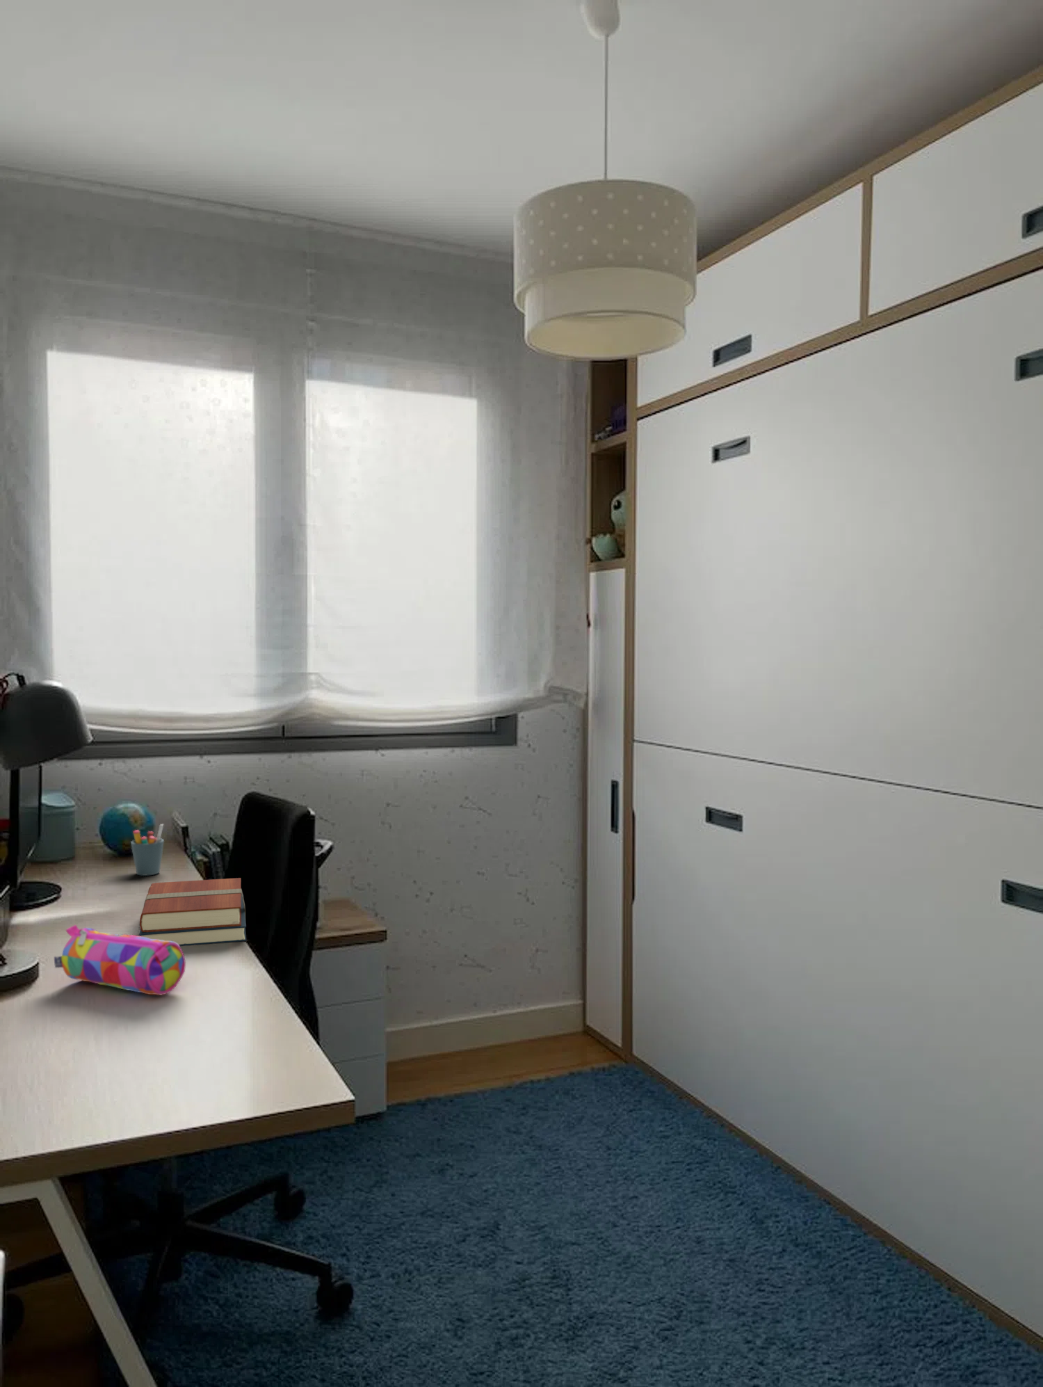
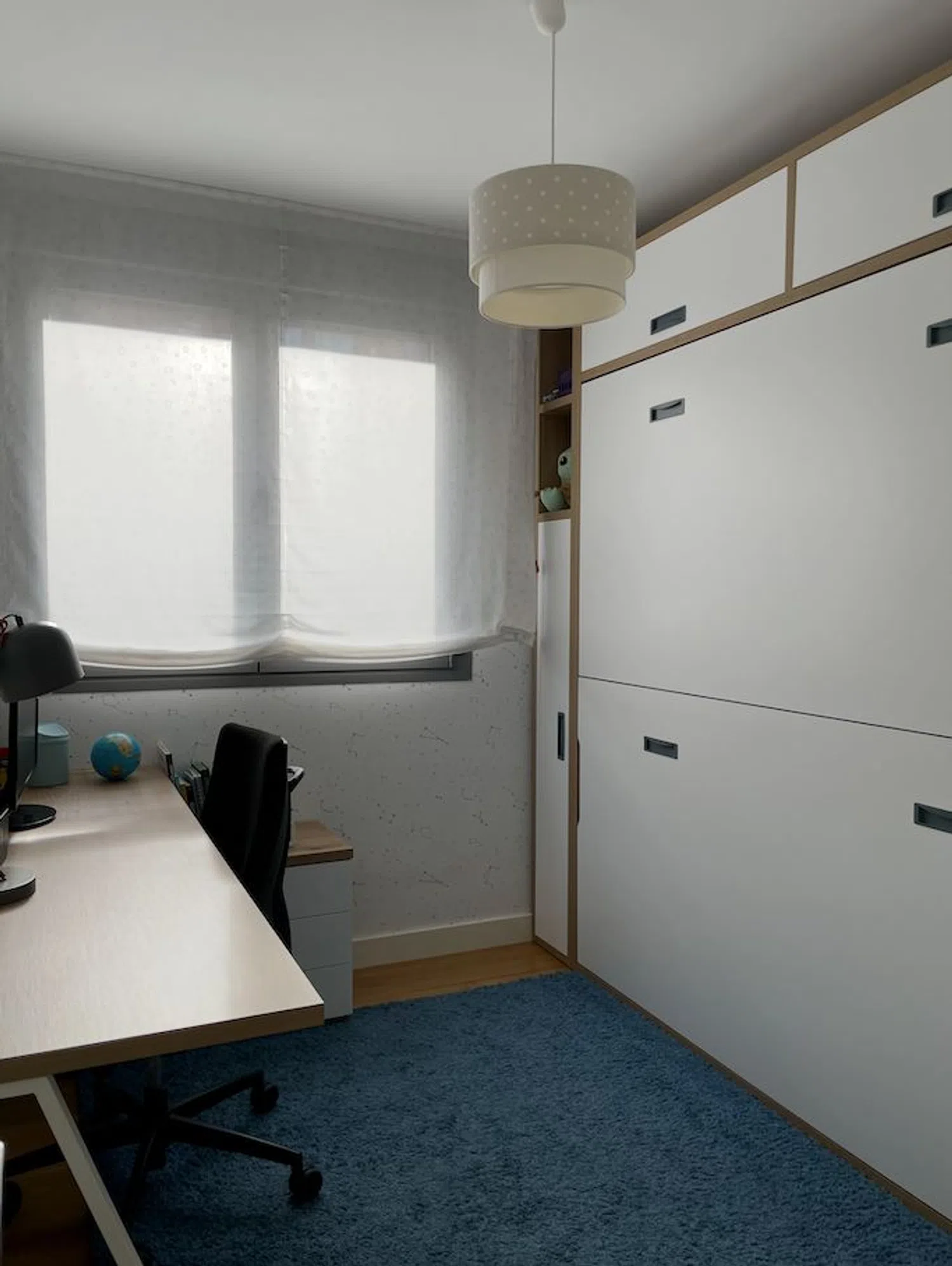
- pencil case [54,925,186,996]
- pen holder [130,824,164,876]
- books [138,878,247,947]
